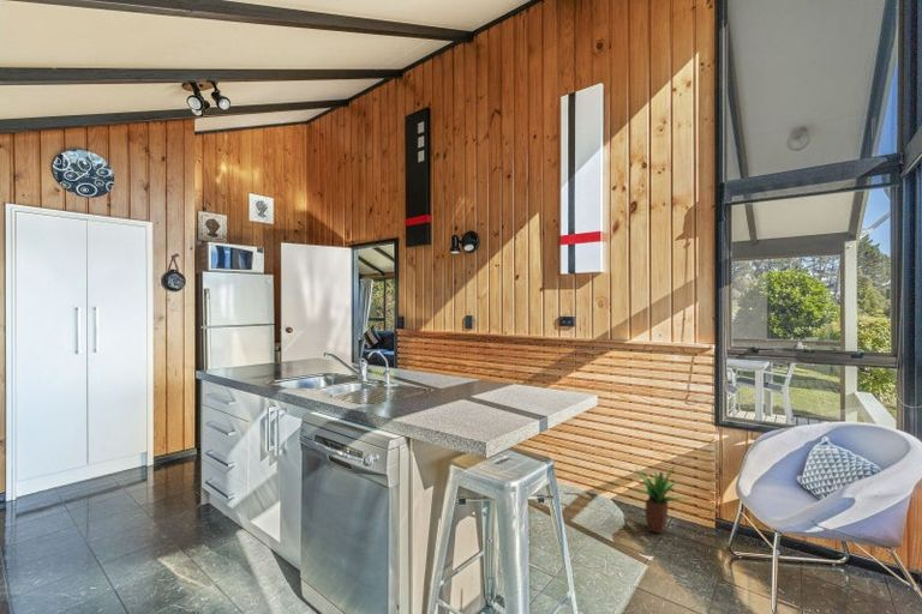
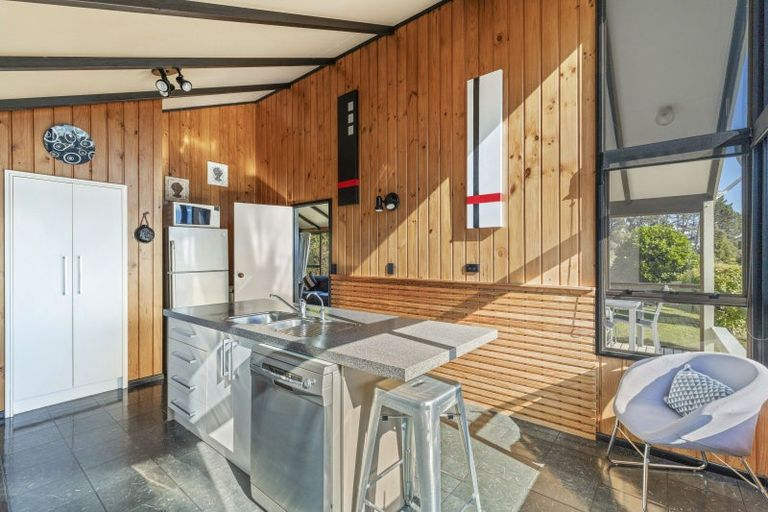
- potted plant [634,464,693,535]
